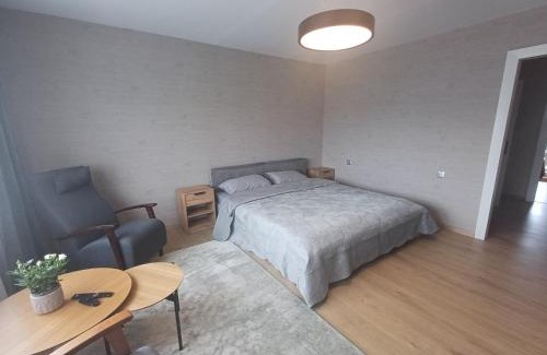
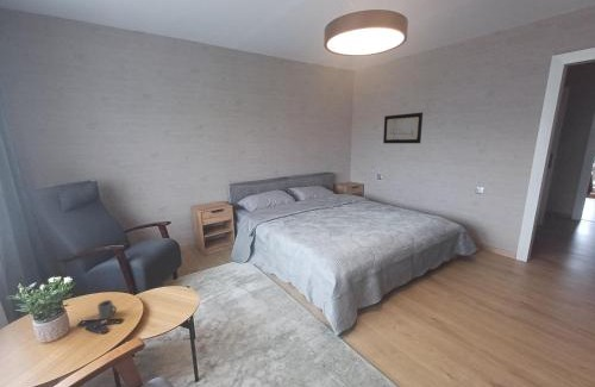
+ mug [96,299,118,320]
+ wall art [382,111,424,144]
